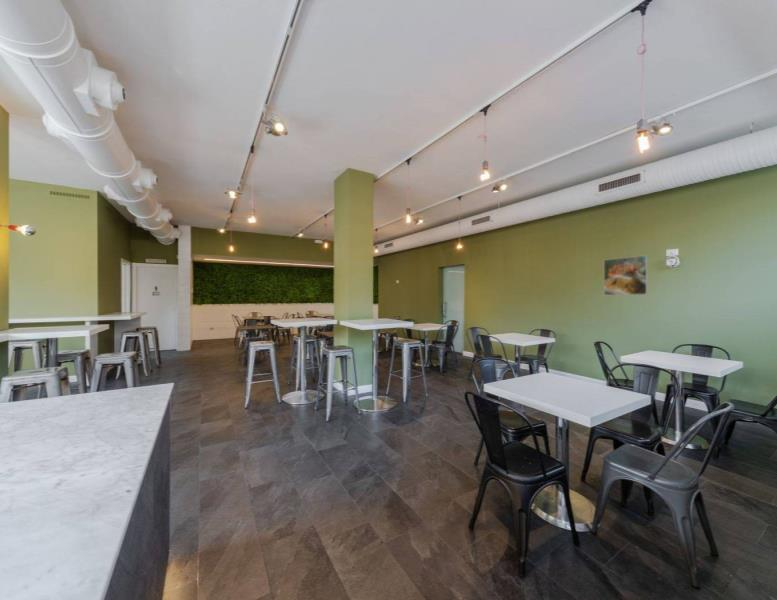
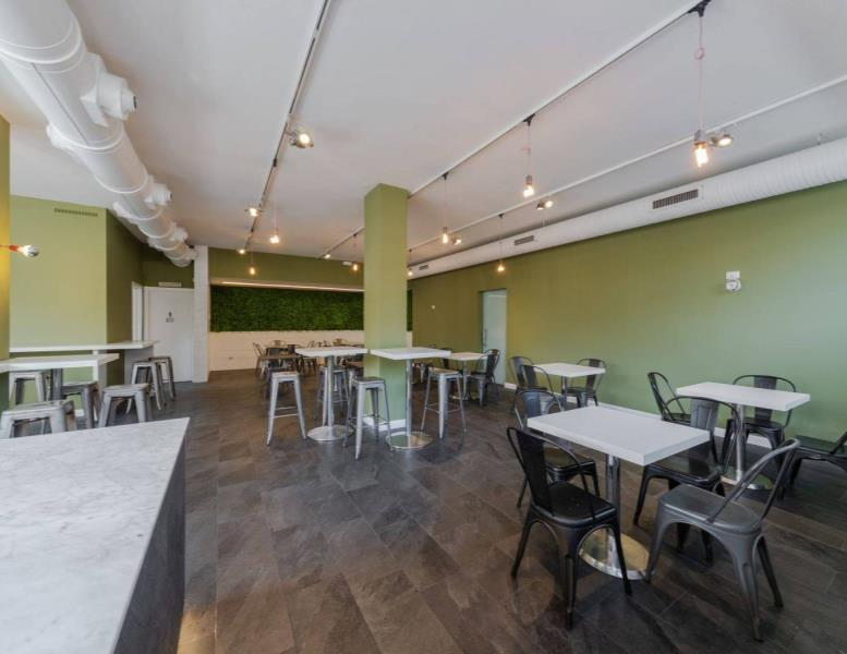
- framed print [603,254,649,296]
